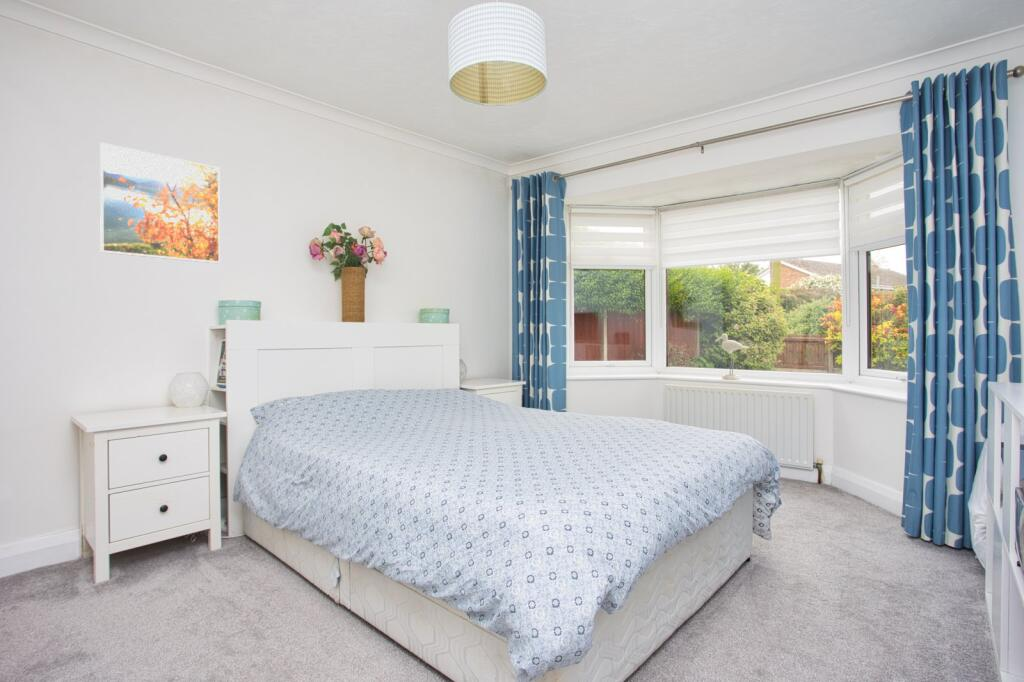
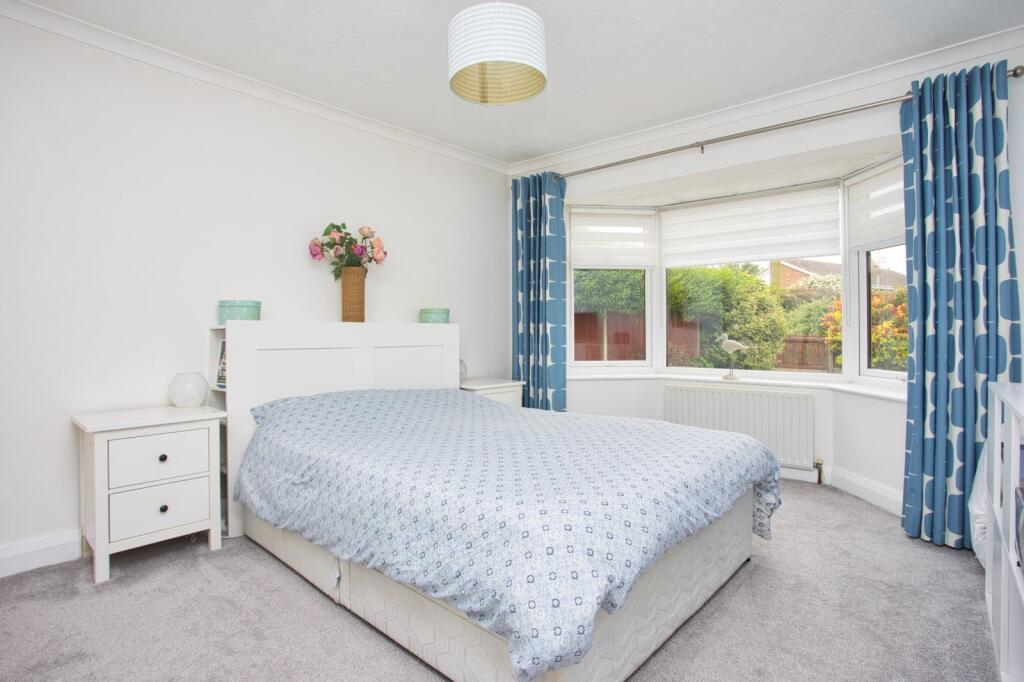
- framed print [99,141,221,264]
